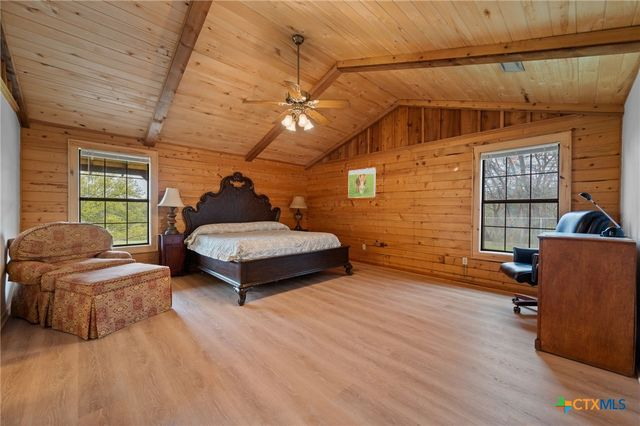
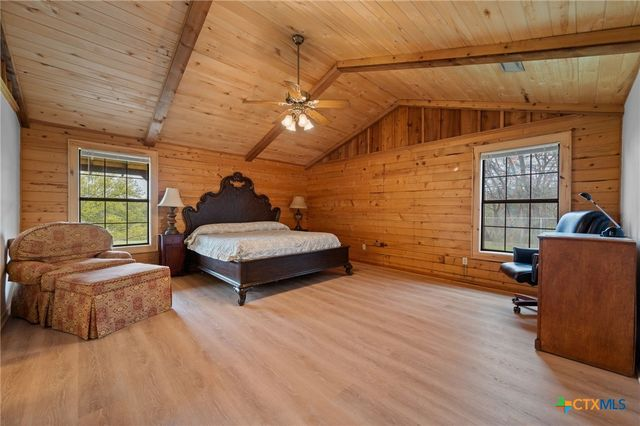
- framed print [347,167,377,199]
